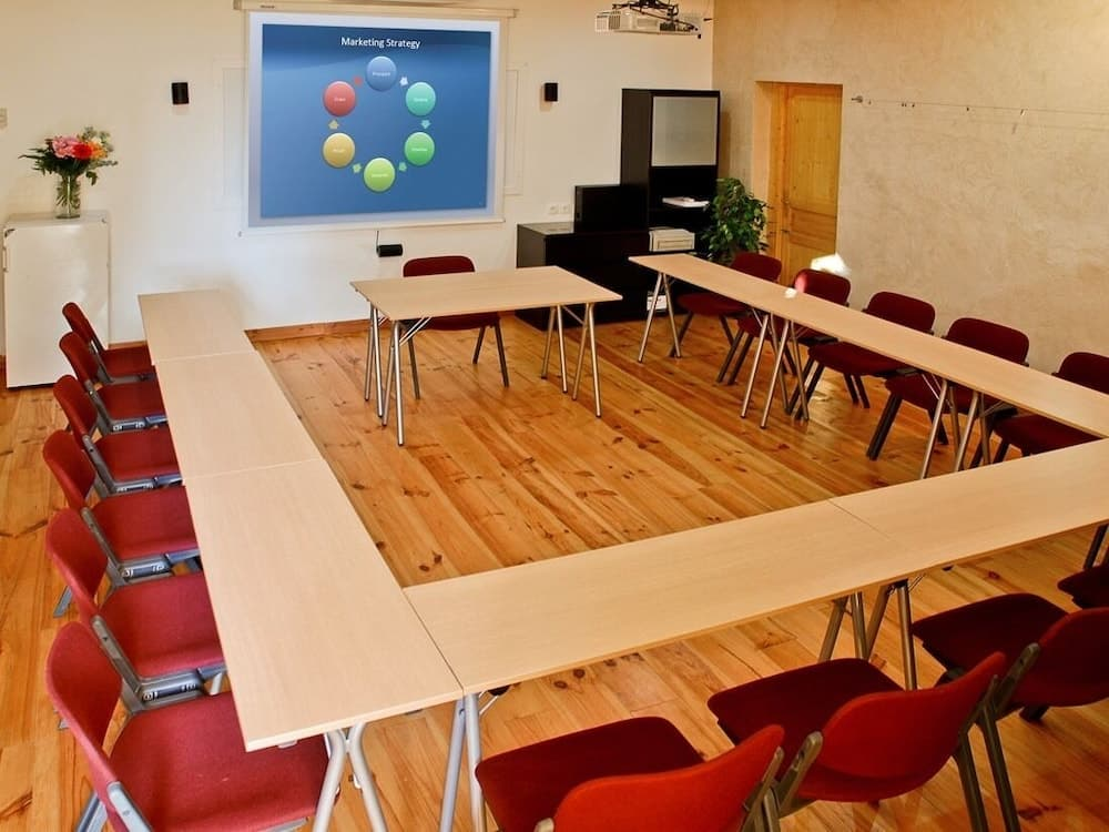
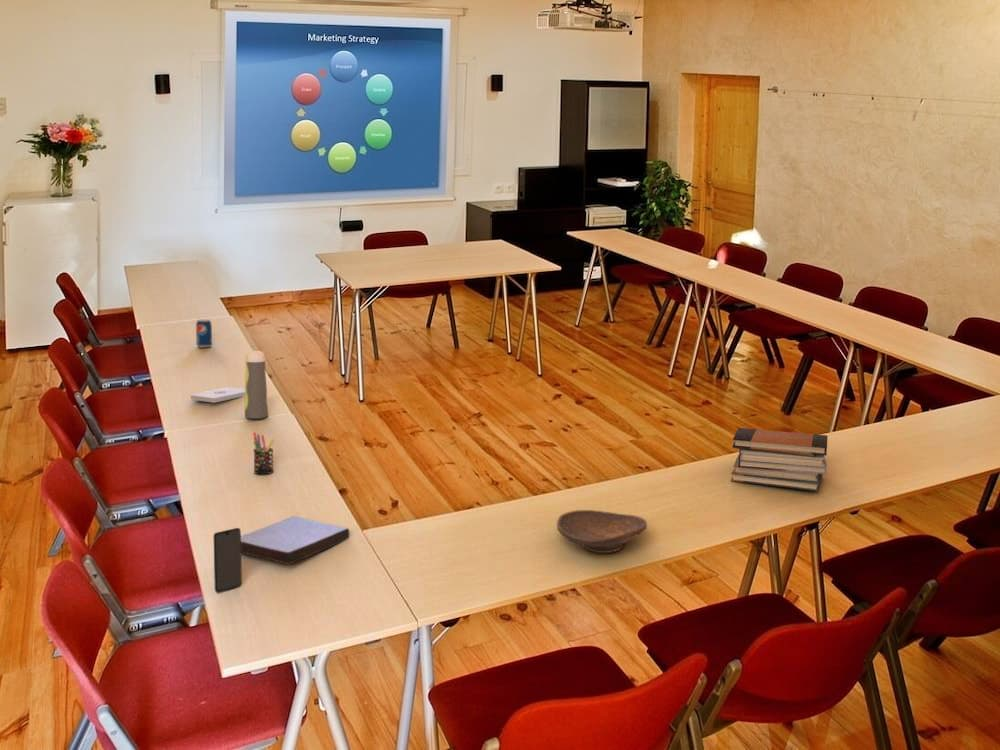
+ smartphone [213,527,243,594]
+ beverage can [195,319,213,348]
+ notepad [189,386,245,404]
+ water bottle [244,350,269,420]
+ book [241,515,350,565]
+ book stack [730,427,829,492]
+ pen holder [252,431,275,475]
+ decorative bowl [556,509,648,554]
